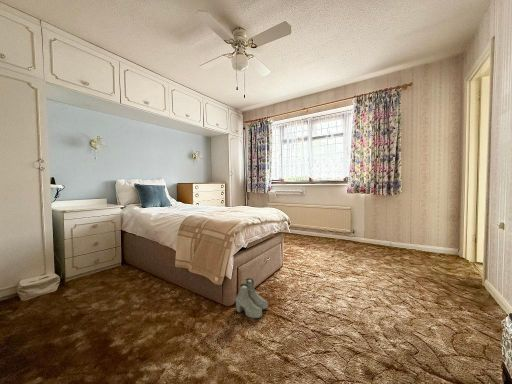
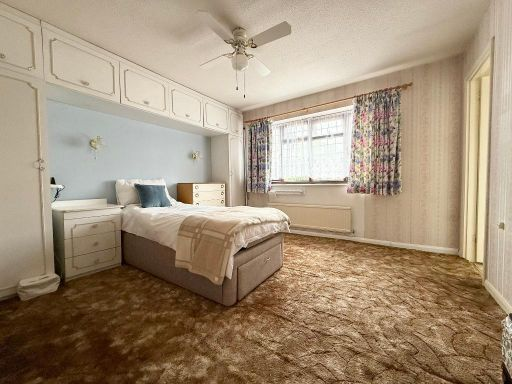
- boots [235,277,269,319]
